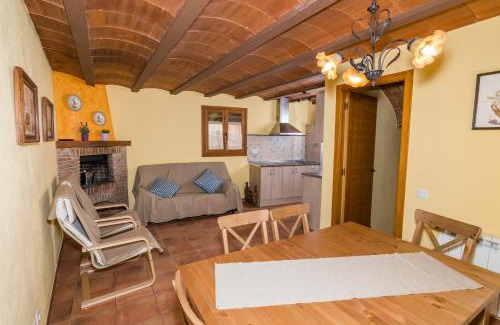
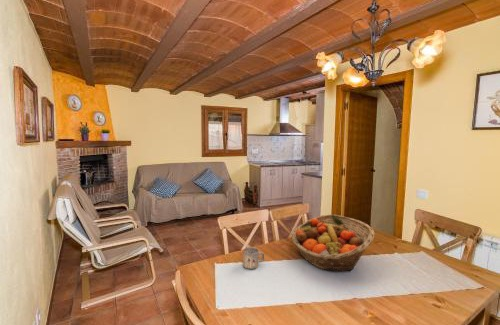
+ fruit basket [291,214,376,272]
+ mug [242,246,265,270]
